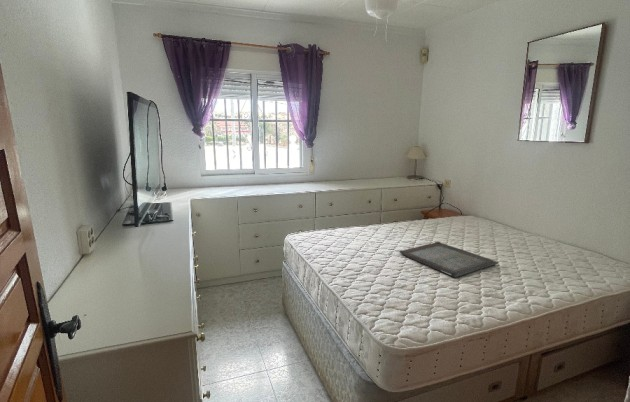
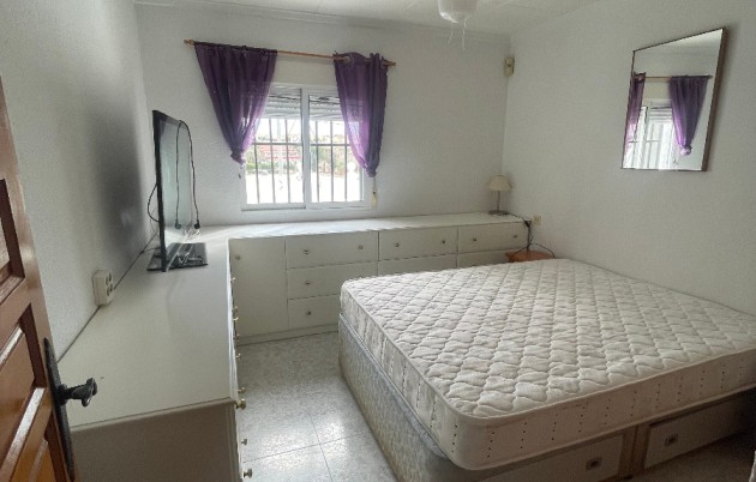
- serving tray [398,241,499,279]
